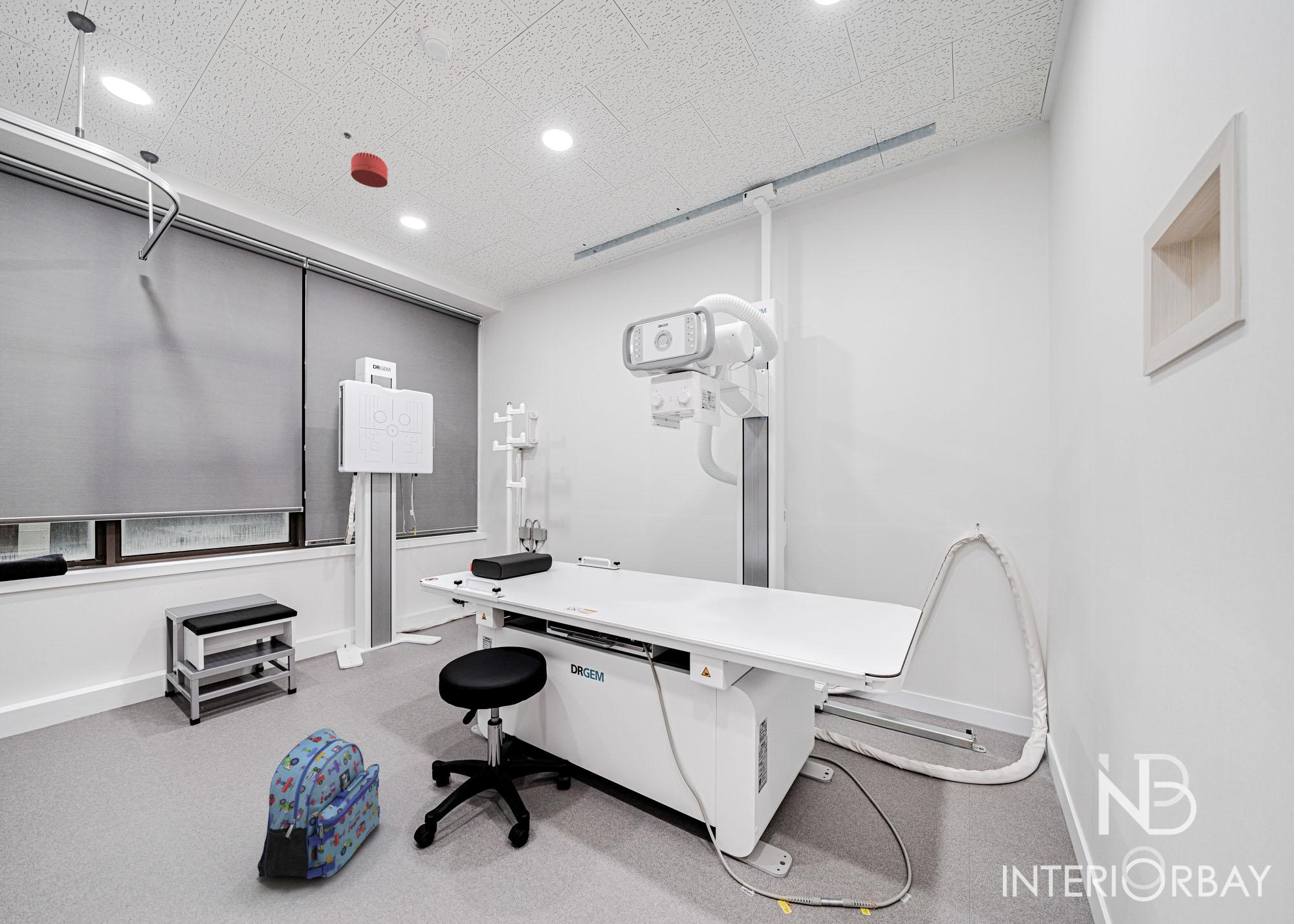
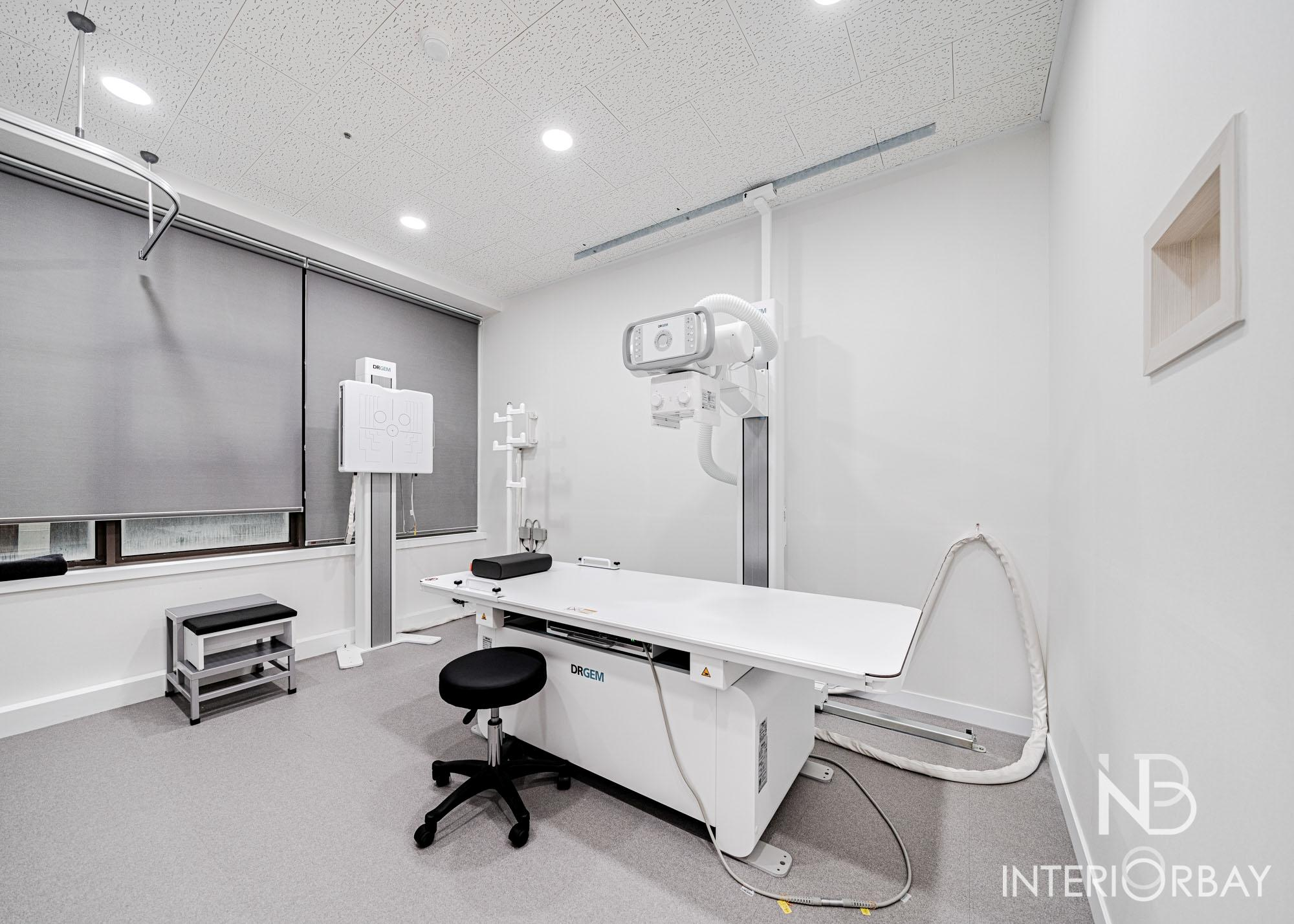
- smoke detector [351,152,388,188]
- backpack [257,727,380,880]
